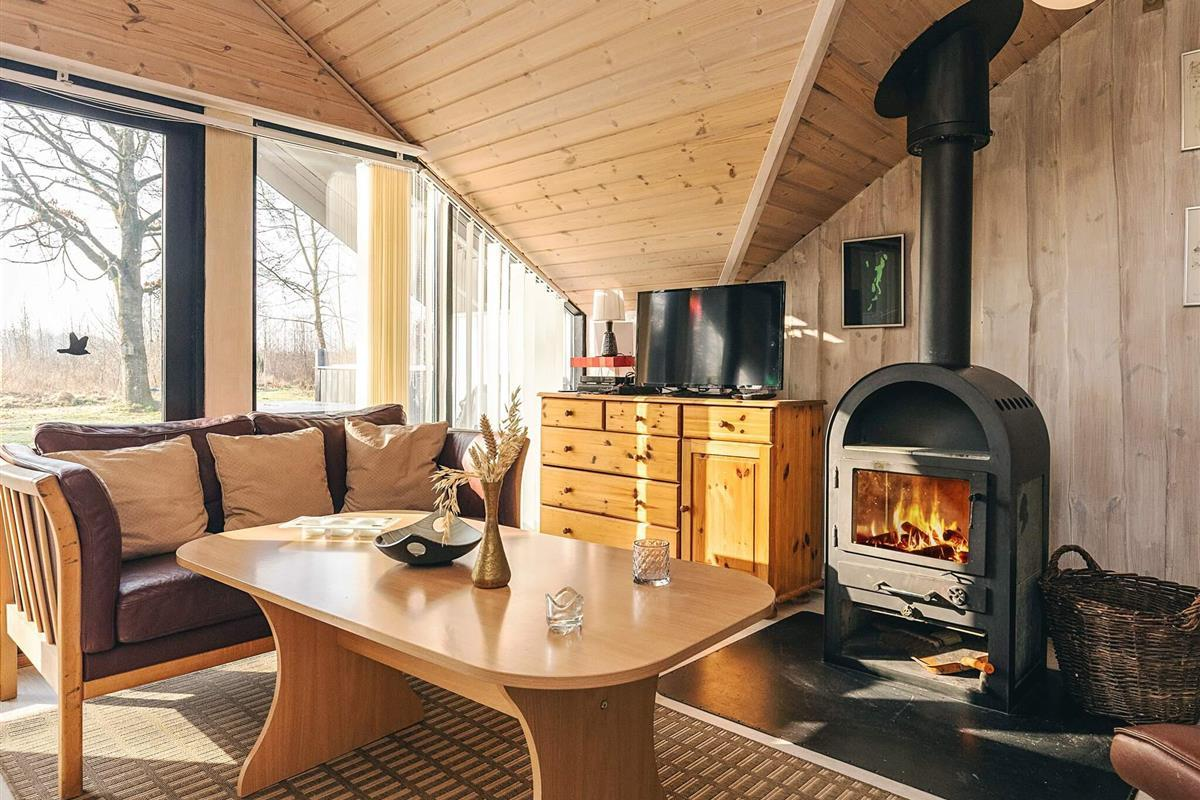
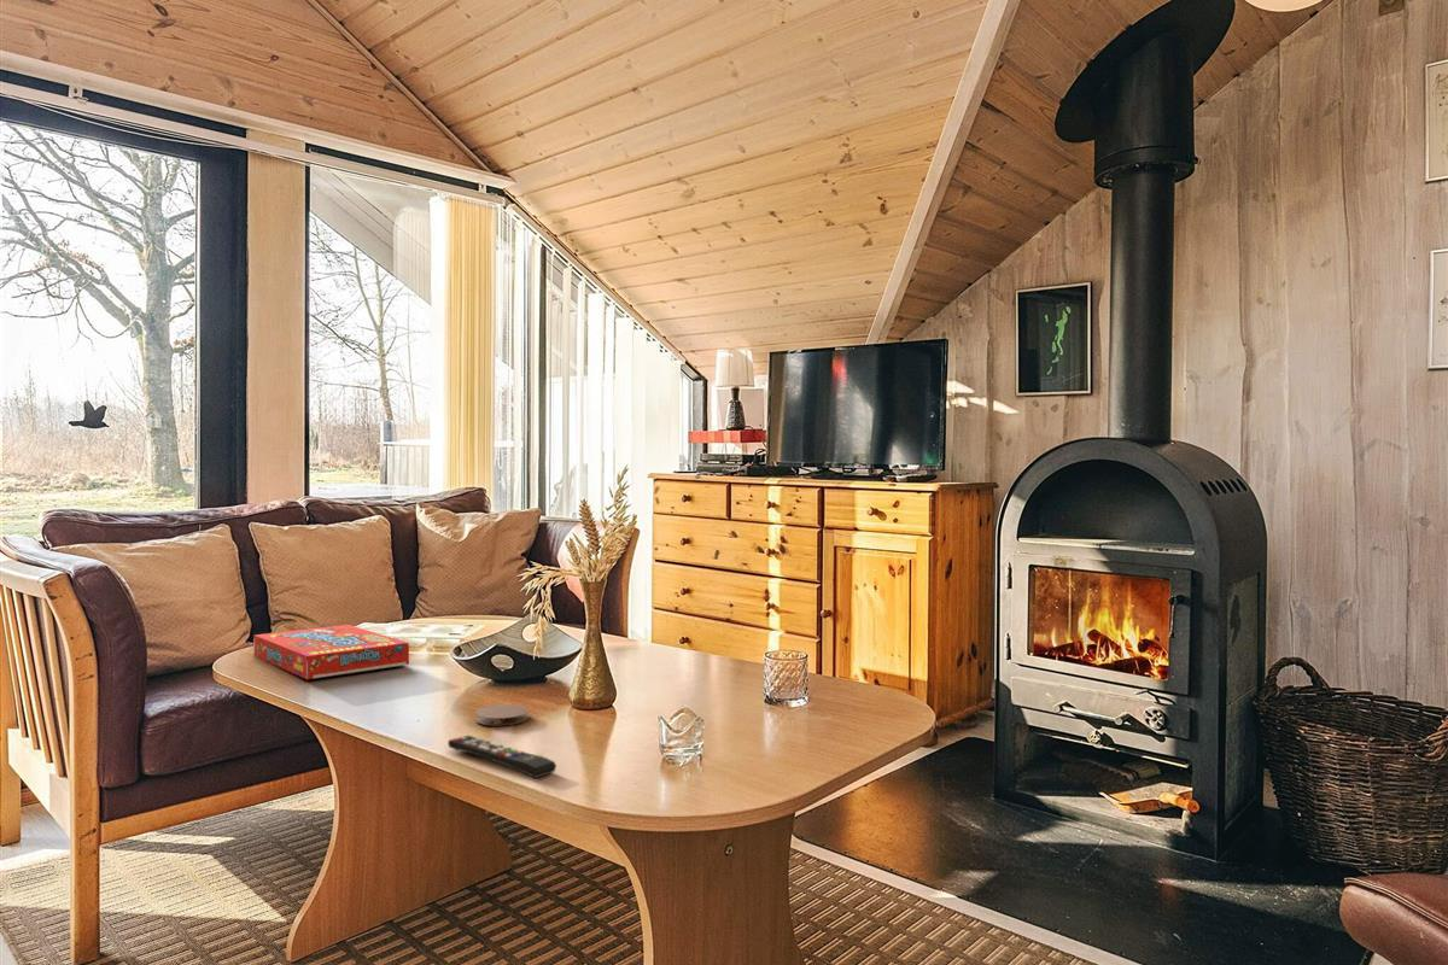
+ coaster [474,703,531,727]
+ snack box [252,624,410,680]
+ remote control [446,735,557,779]
